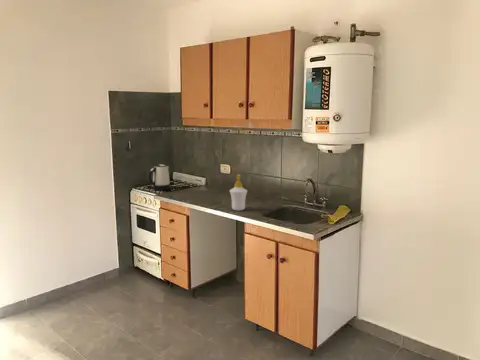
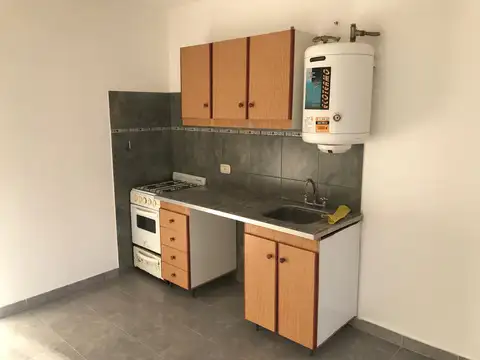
- soap bottle [229,173,248,212]
- kettle [148,164,171,191]
